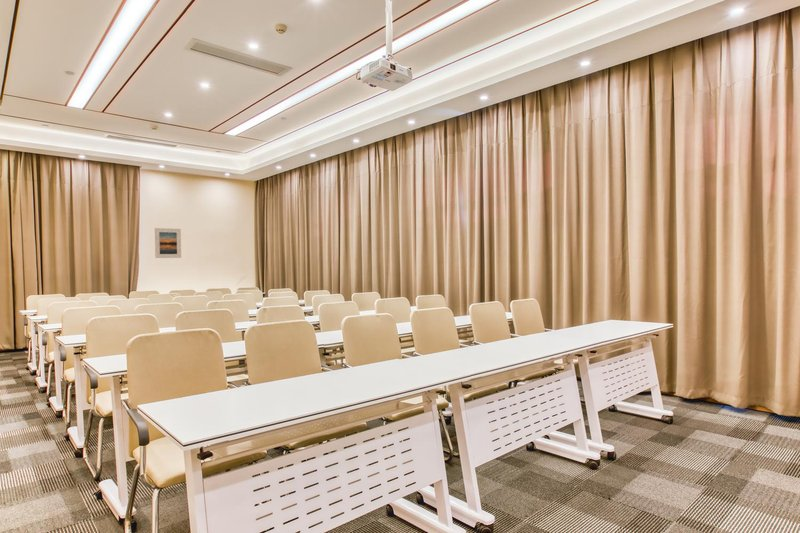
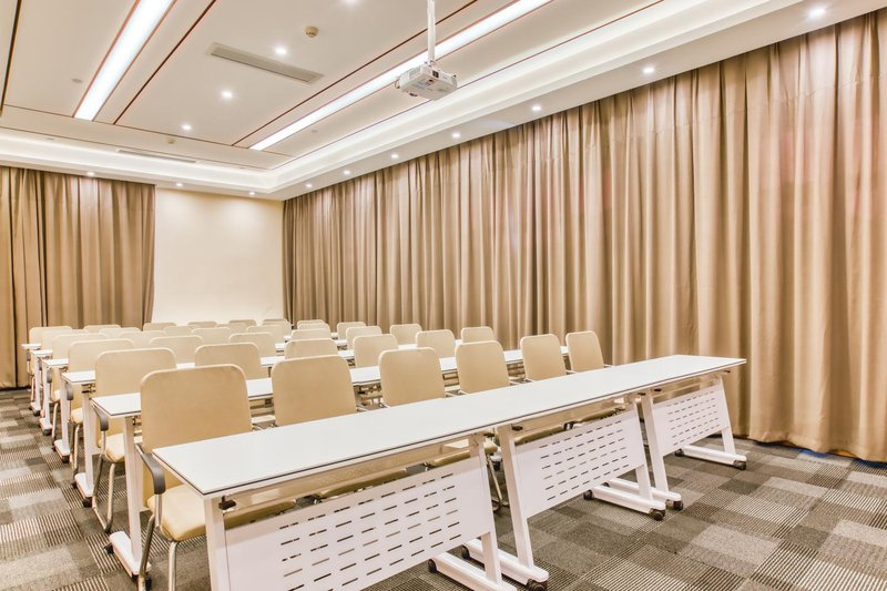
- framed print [154,227,182,259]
